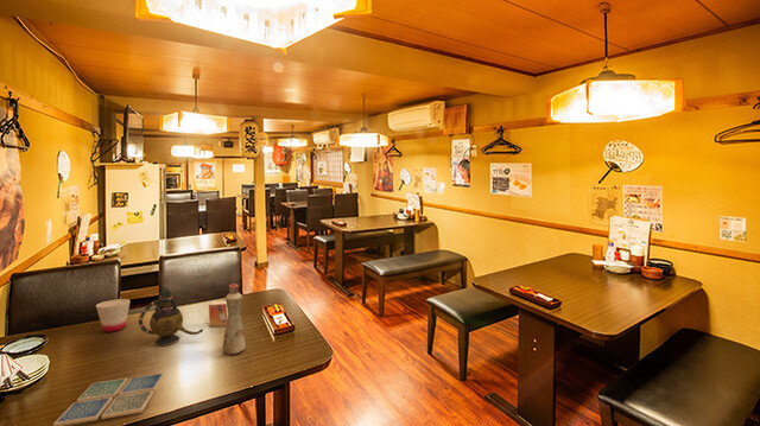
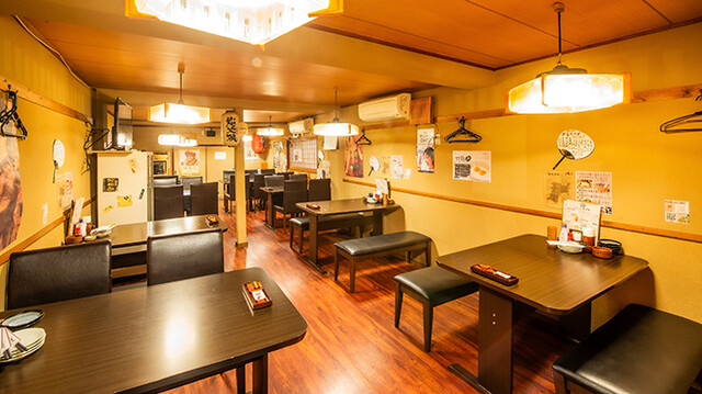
- cup [95,298,132,333]
- drink coaster [52,371,165,426]
- small box [208,300,228,328]
- teapot [138,286,204,346]
- bottle [221,282,247,356]
